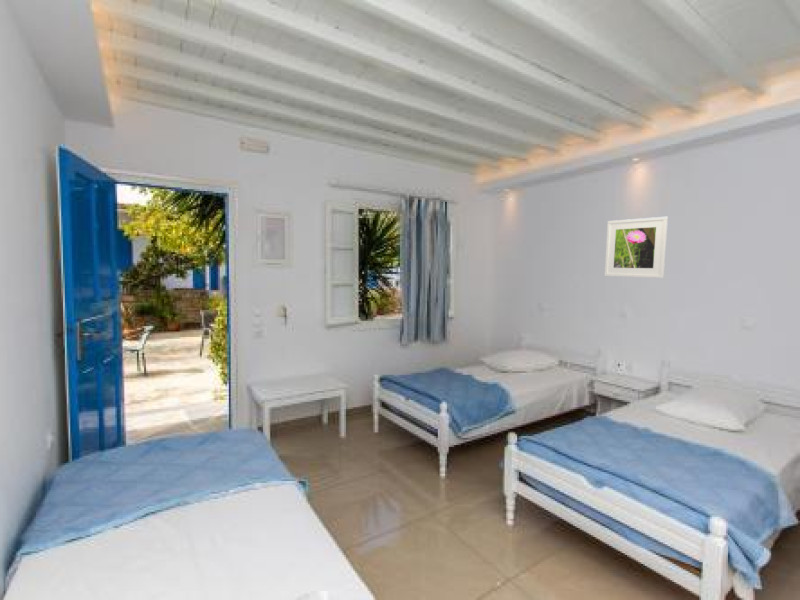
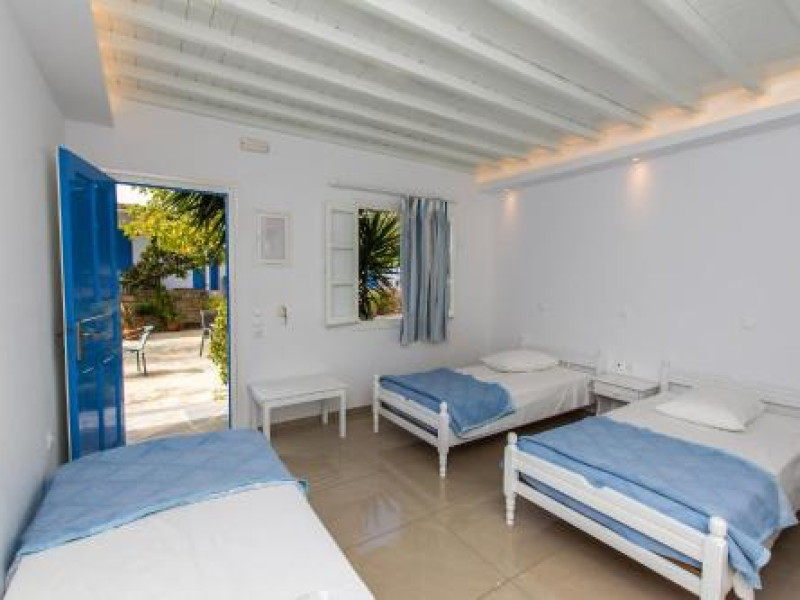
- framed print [603,216,669,279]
